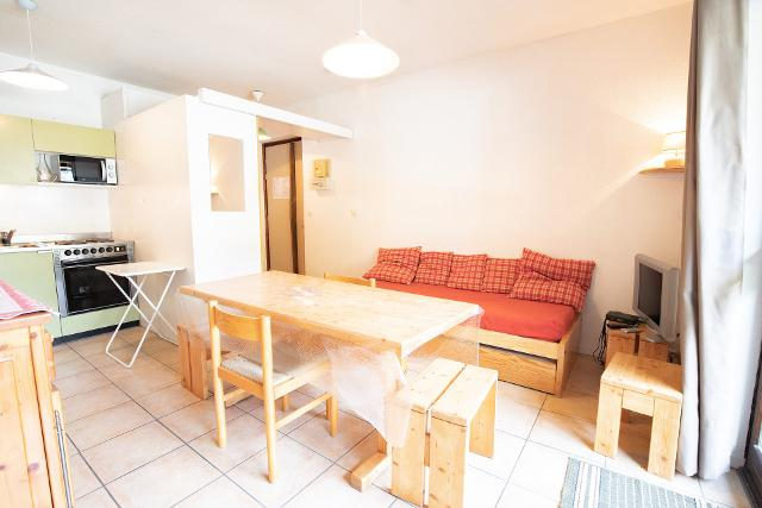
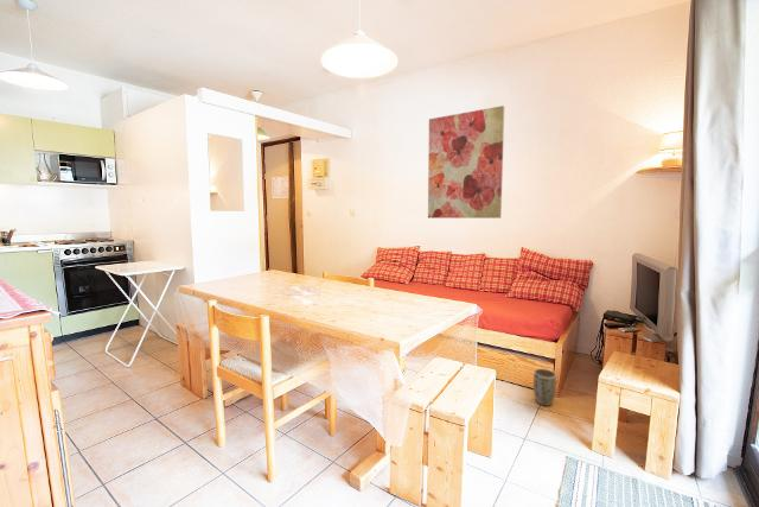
+ plant pot [532,368,557,407]
+ wall art [427,104,505,220]
